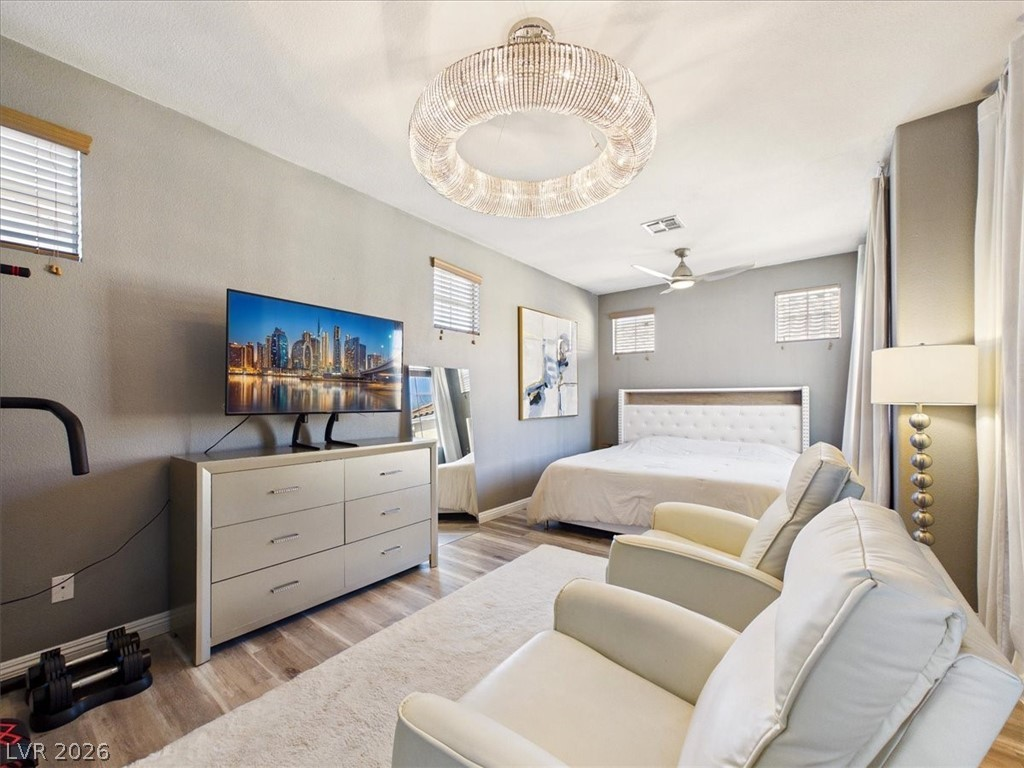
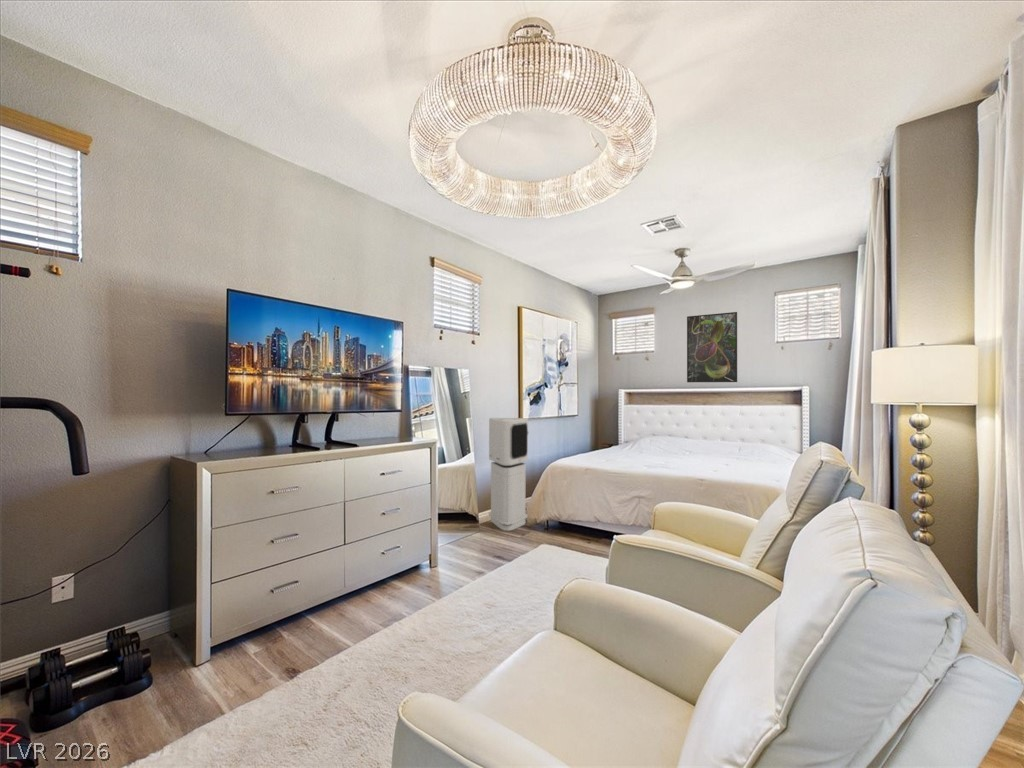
+ air purifier [488,417,530,532]
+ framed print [686,311,738,383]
